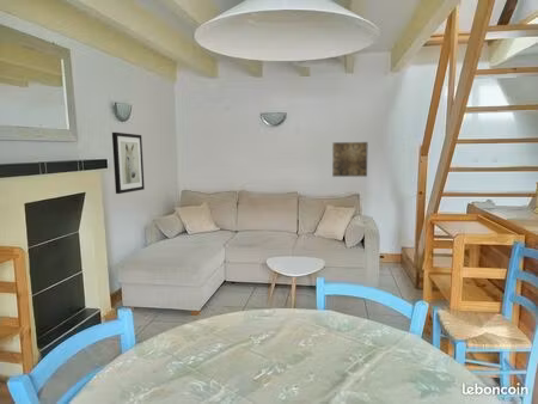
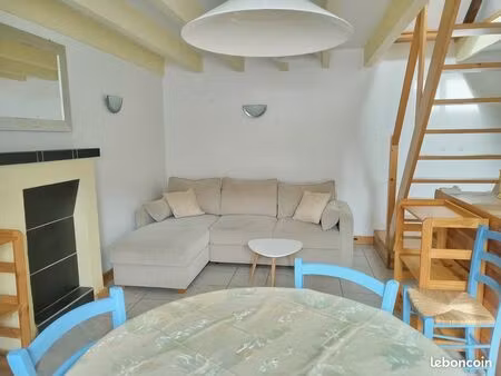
- wall art [111,131,146,195]
- wall art [331,141,369,178]
